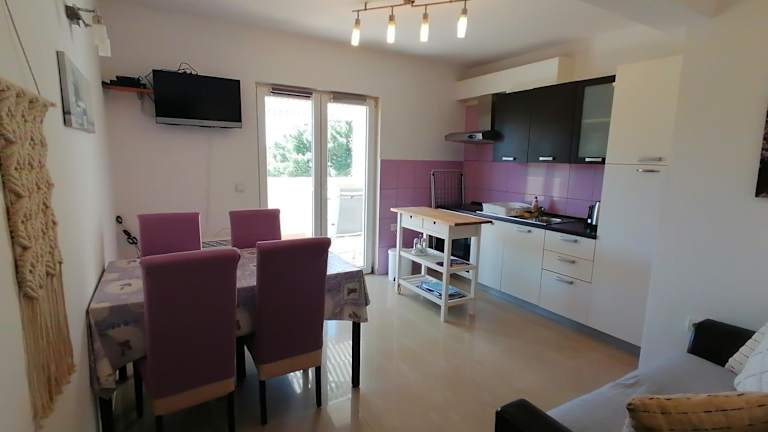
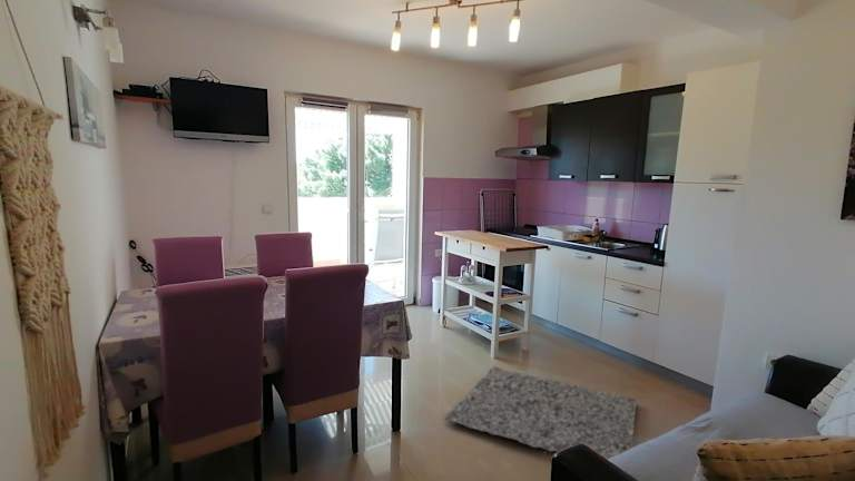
+ rug [443,364,637,459]
